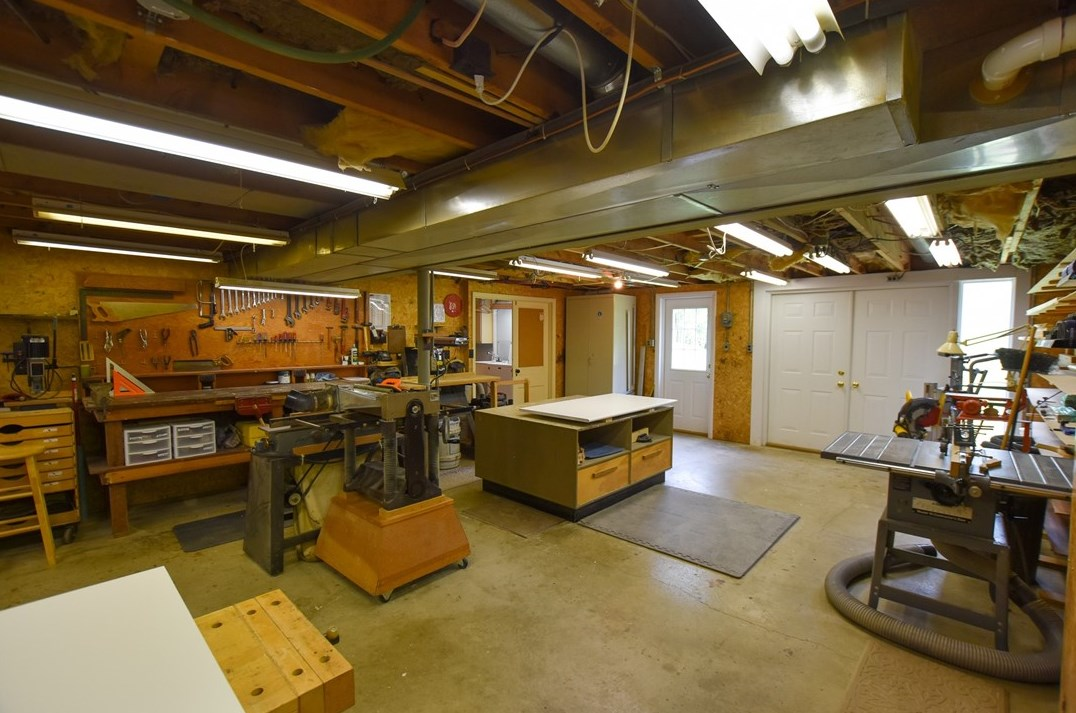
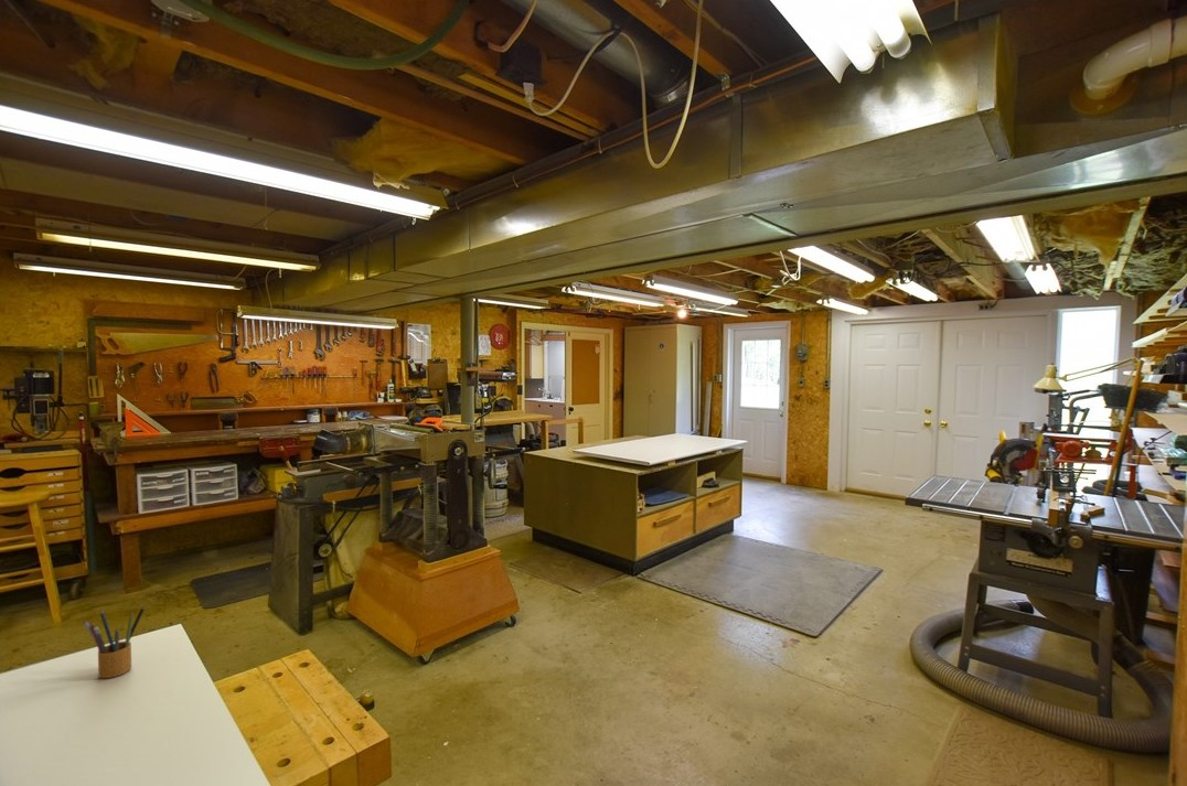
+ pencil box [82,604,146,679]
